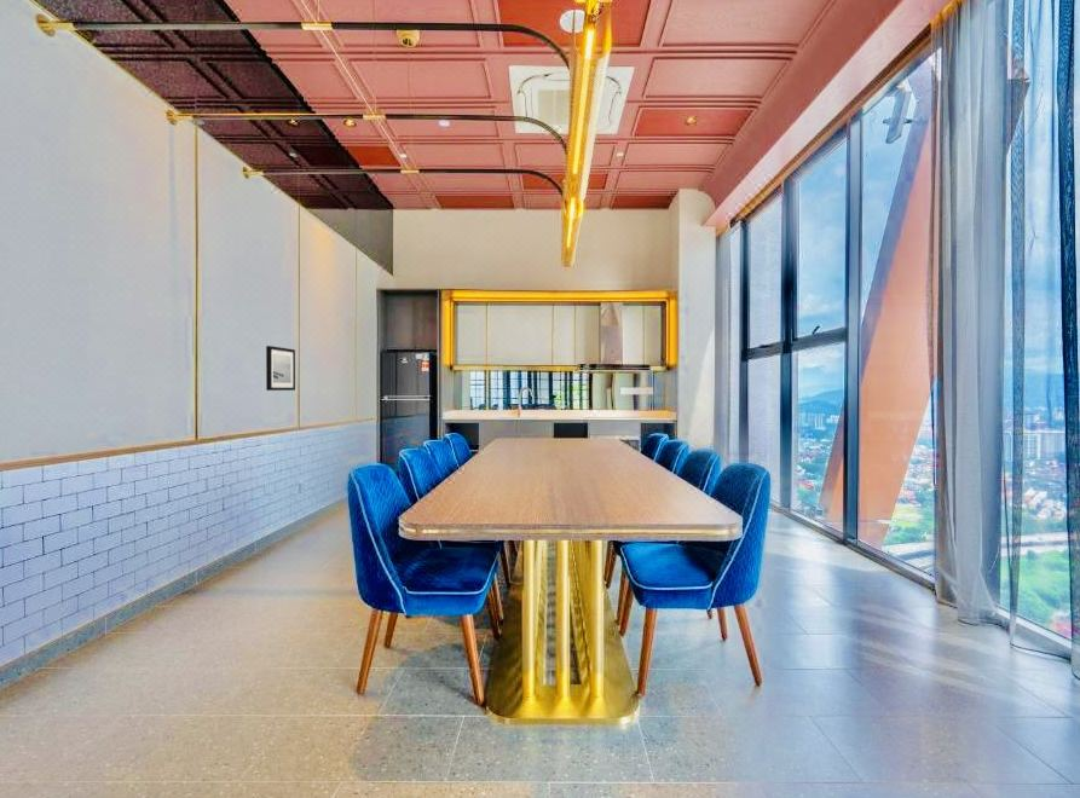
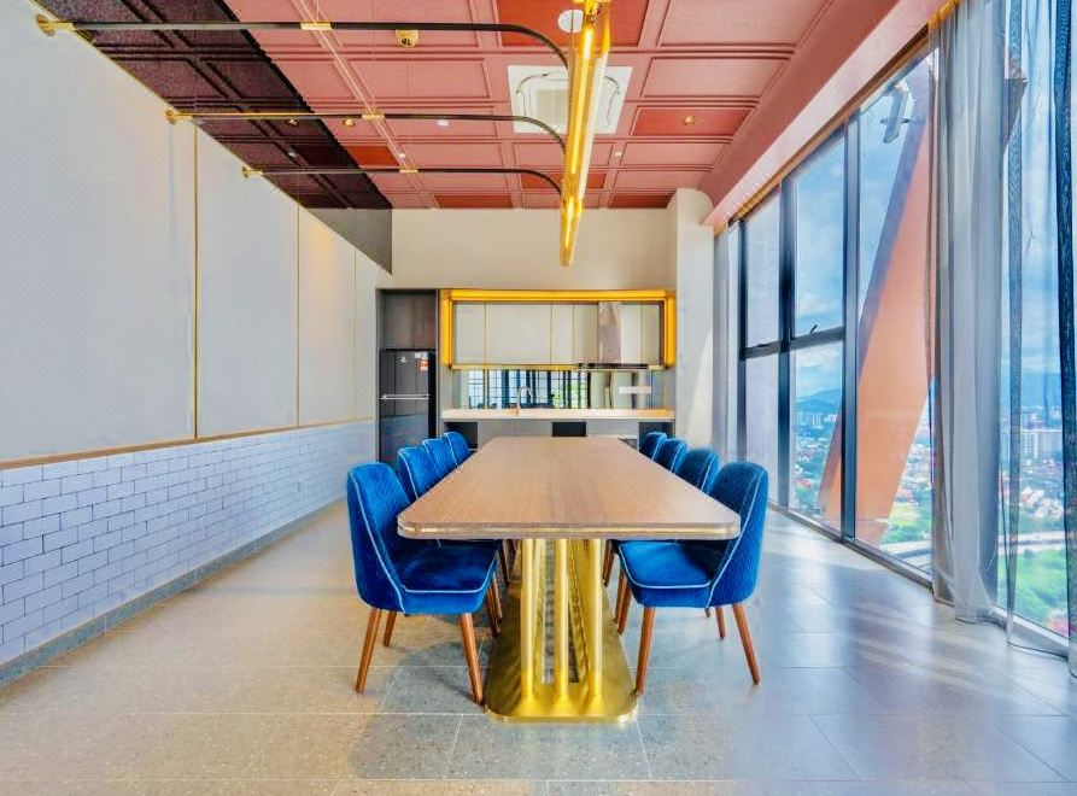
- wall art [265,345,296,392]
